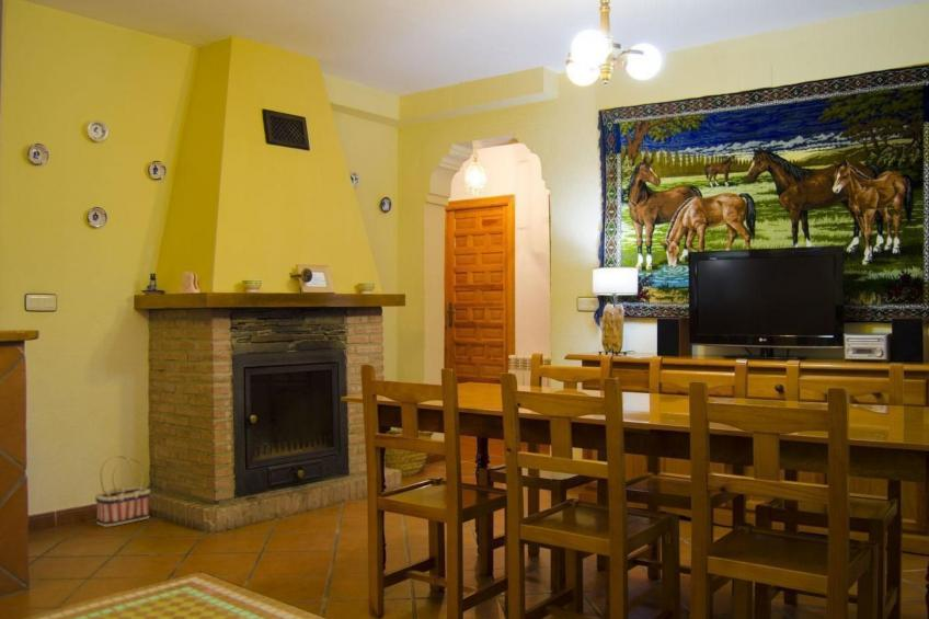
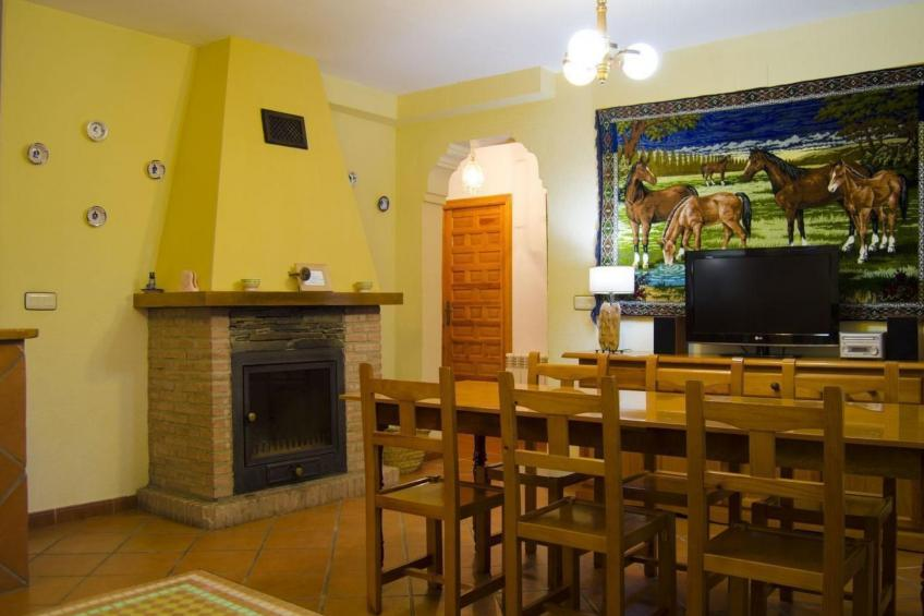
- basket [94,455,151,528]
